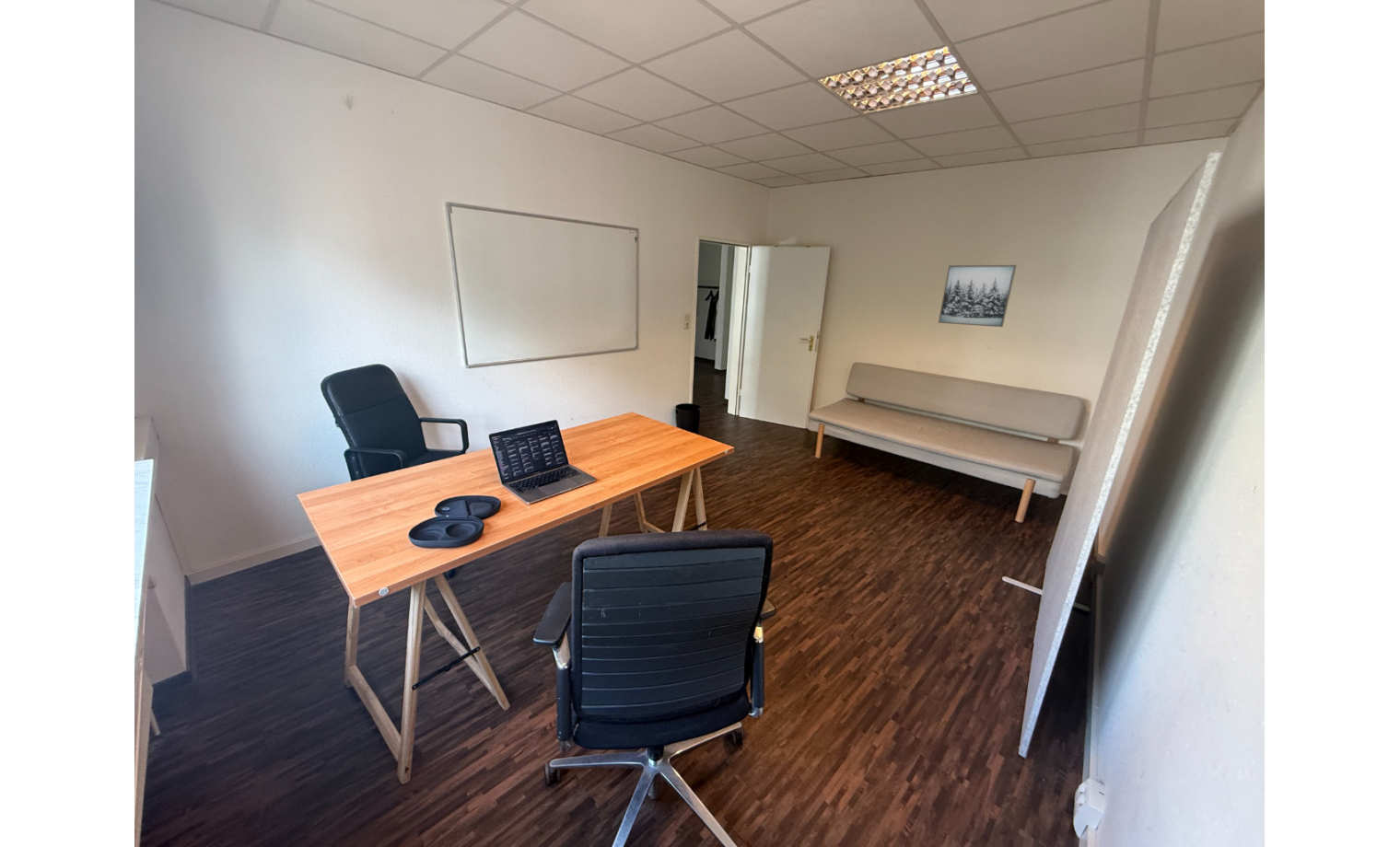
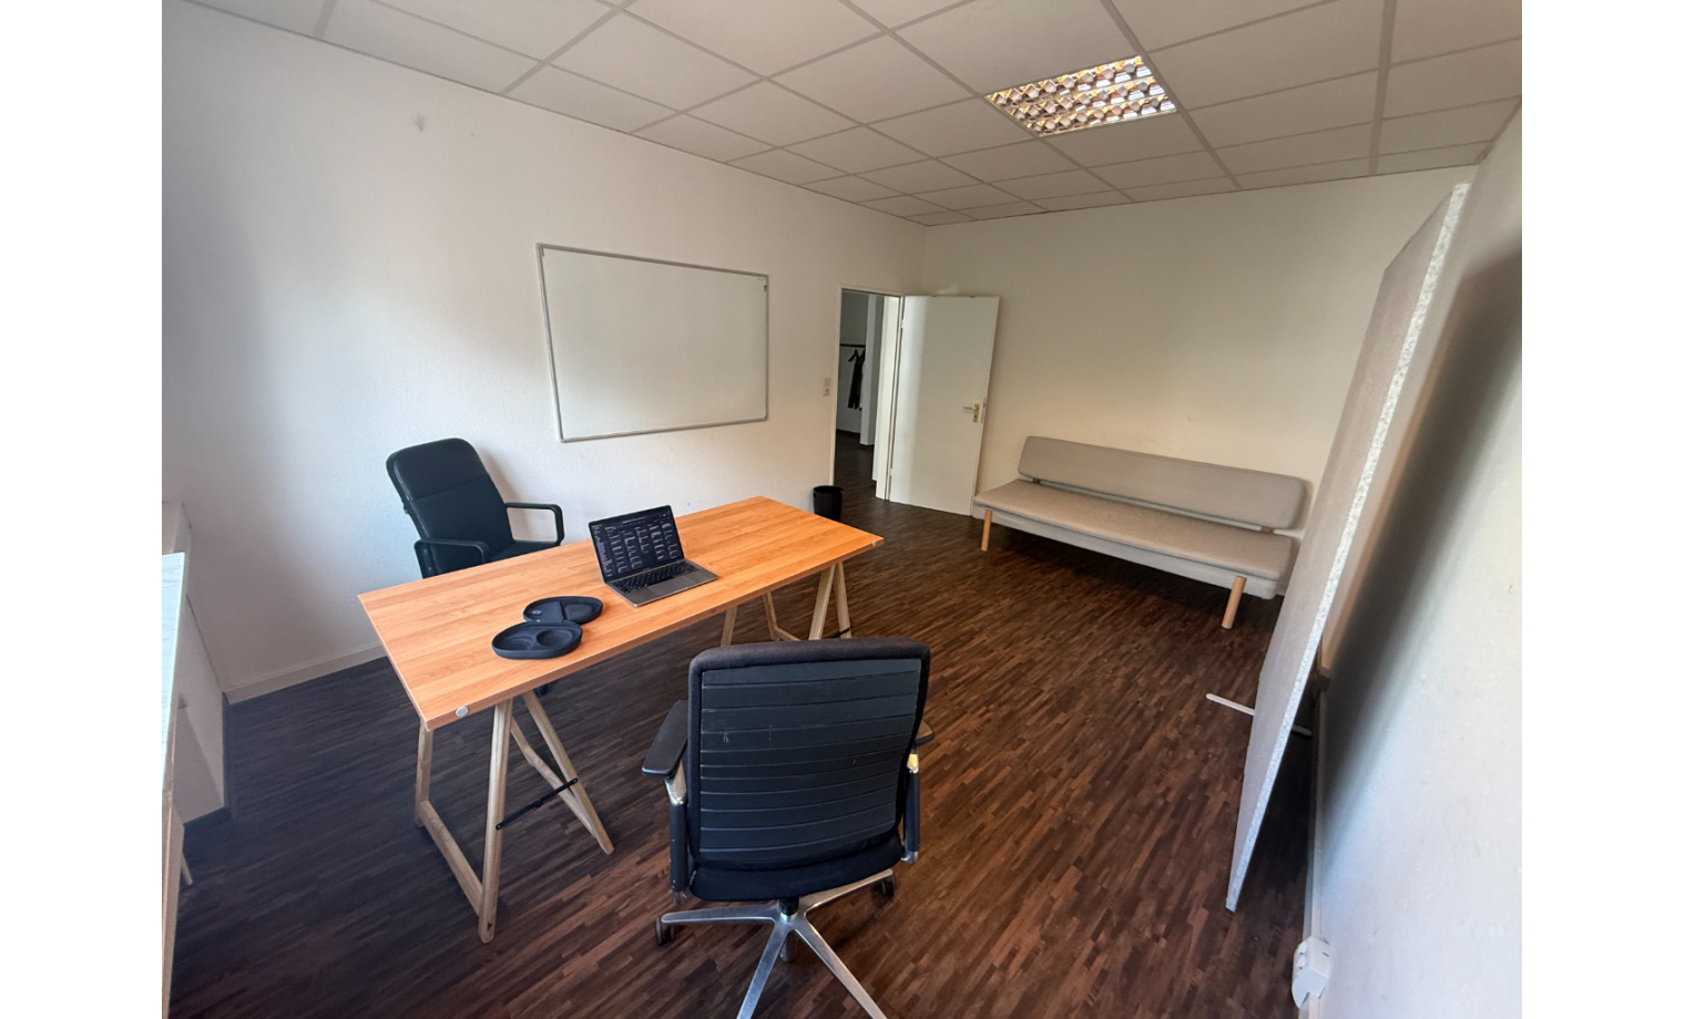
- wall art [938,264,1017,328]
